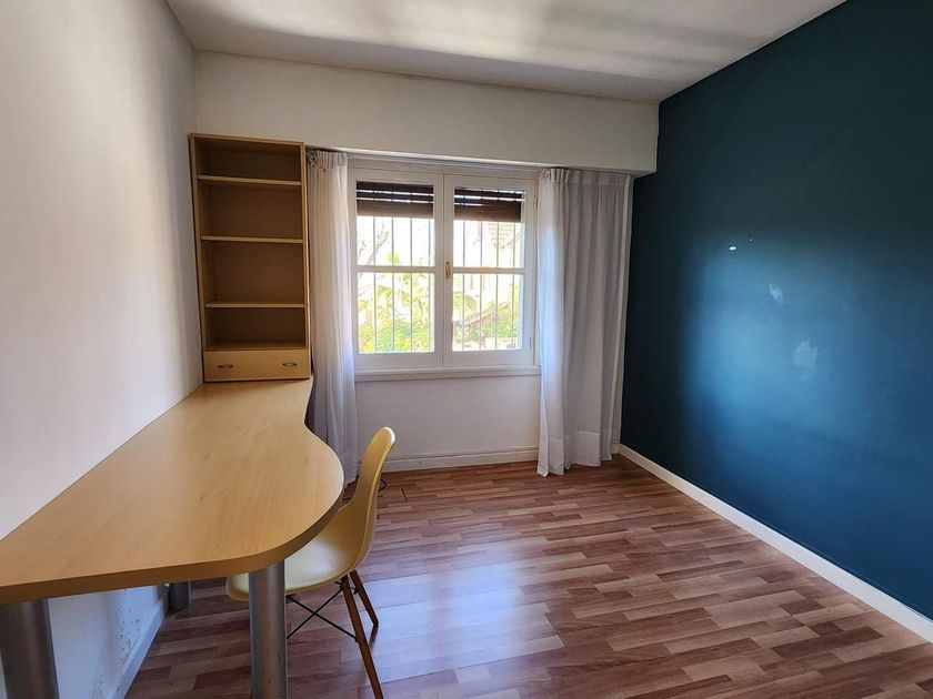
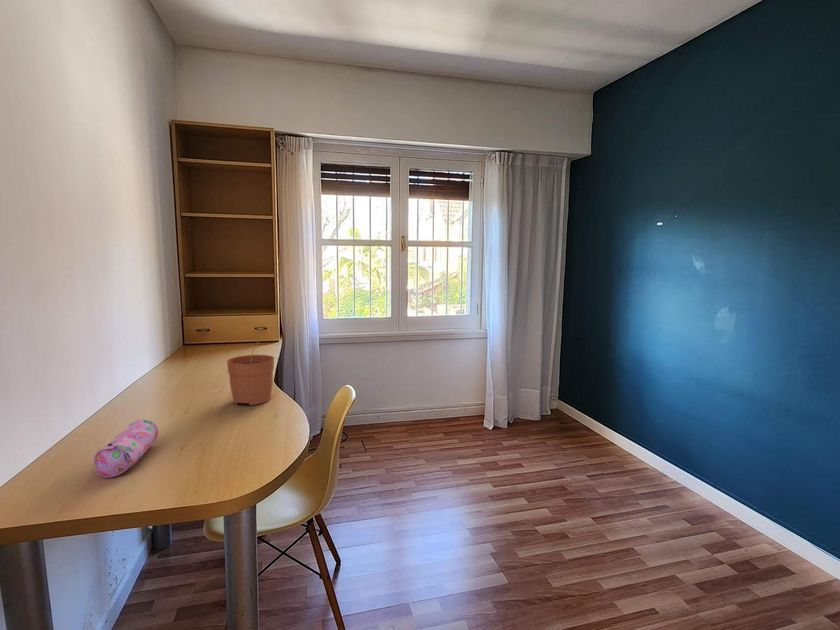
+ plant pot [226,337,275,406]
+ pencil case [93,418,159,479]
